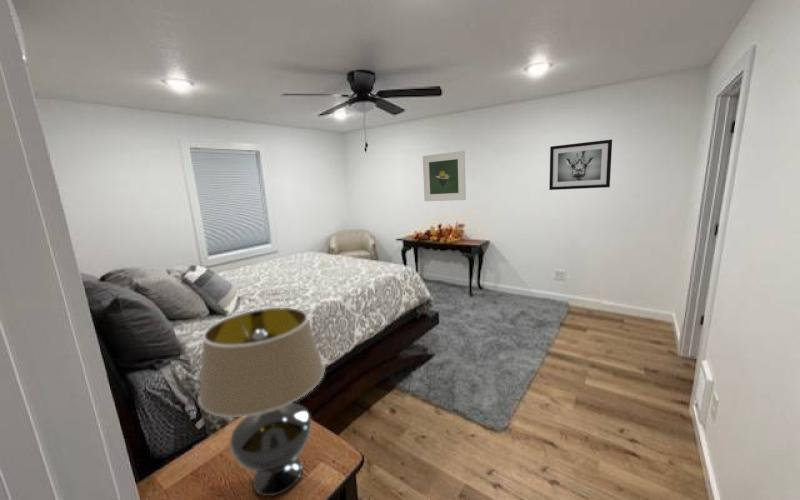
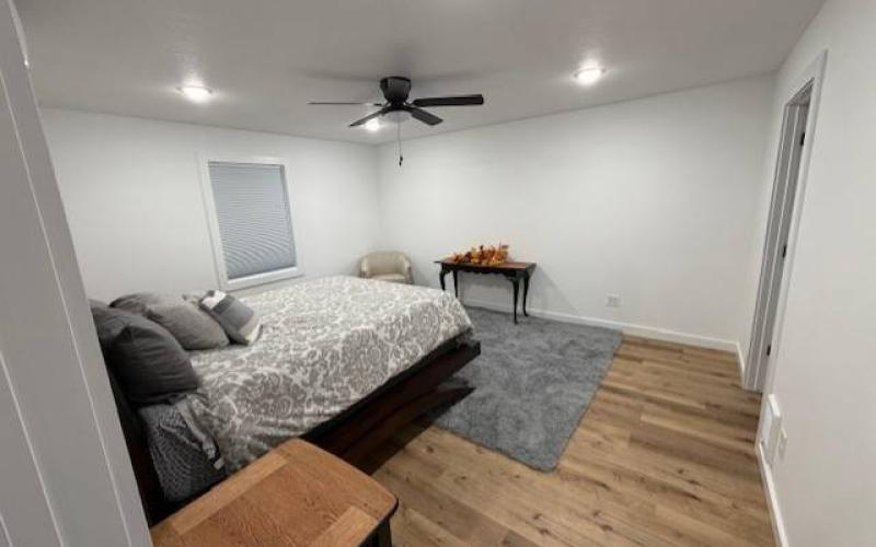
- table lamp [198,307,325,497]
- wall art [548,138,613,191]
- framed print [422,150,467,202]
